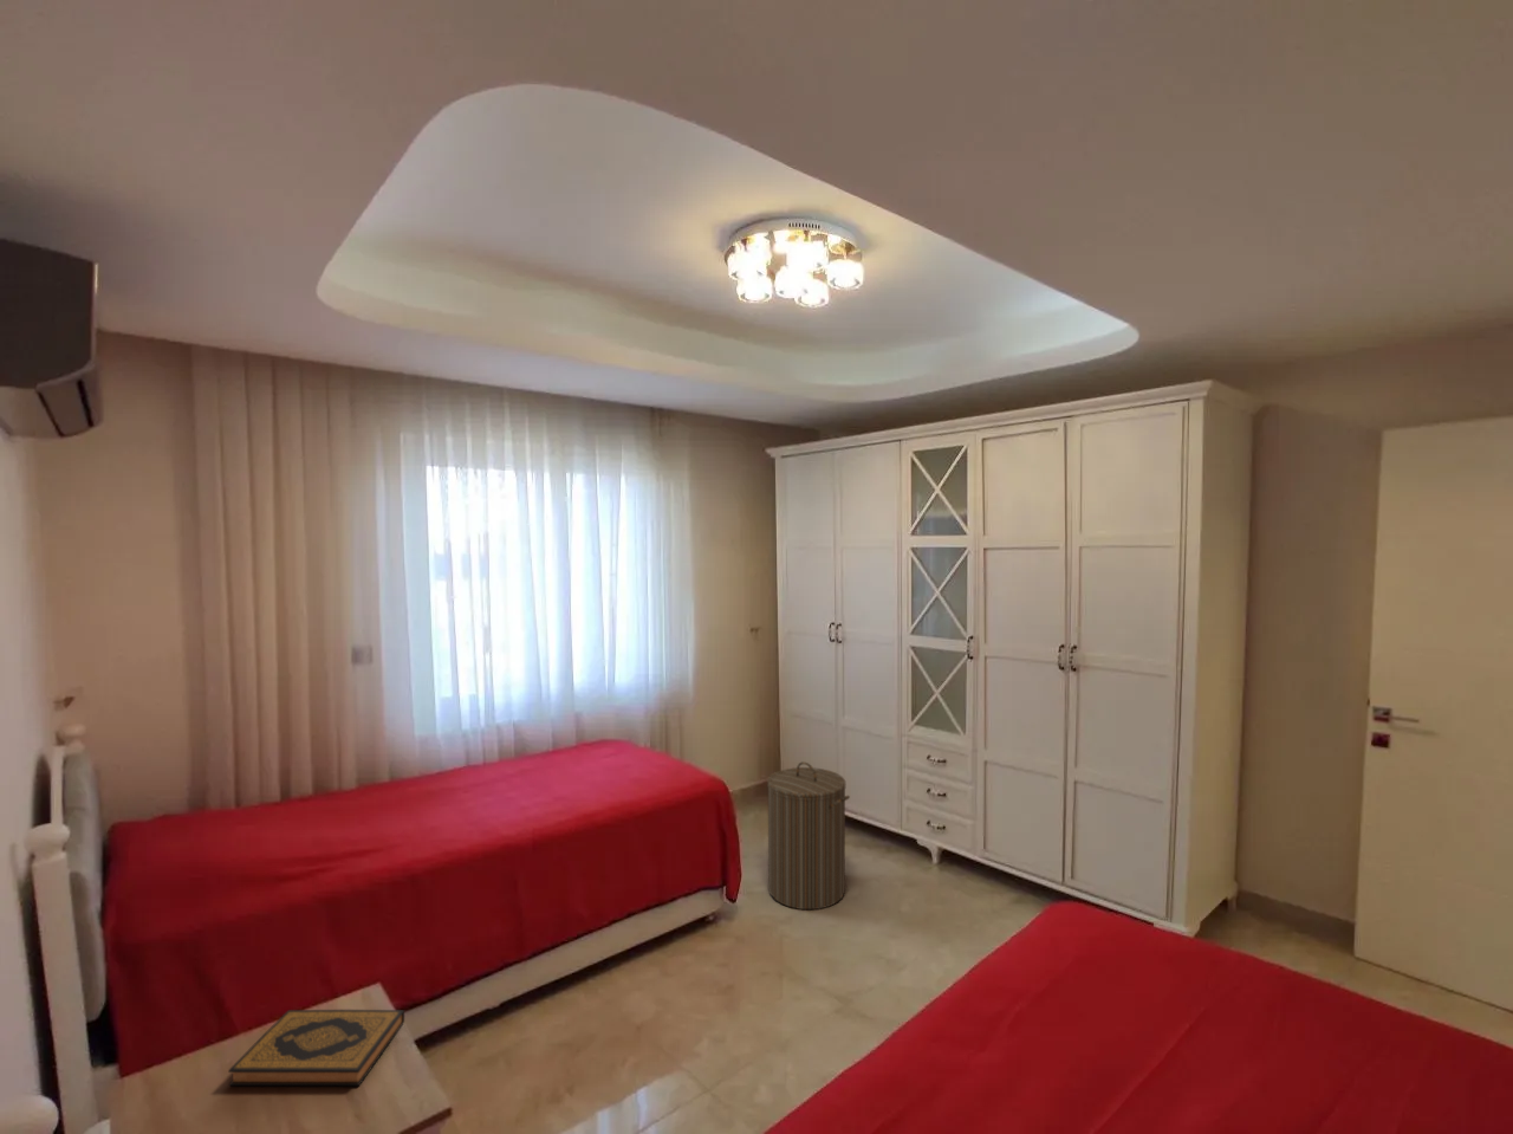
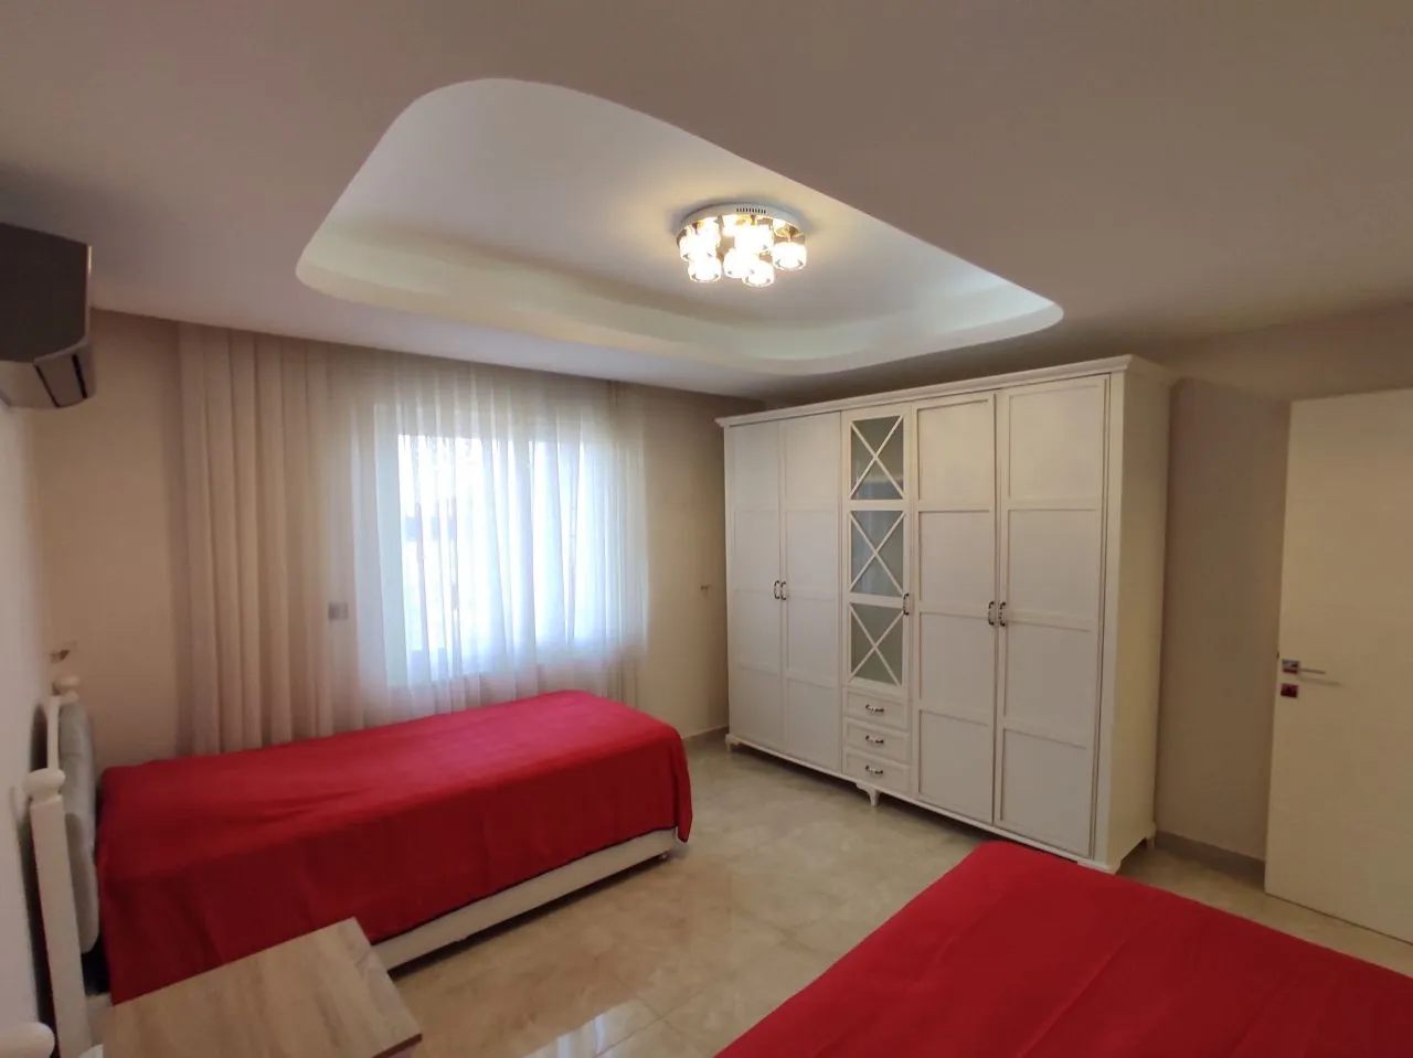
- hardback book [227,1009,406,1086]
- laundry hamper [765,760,851,910]
